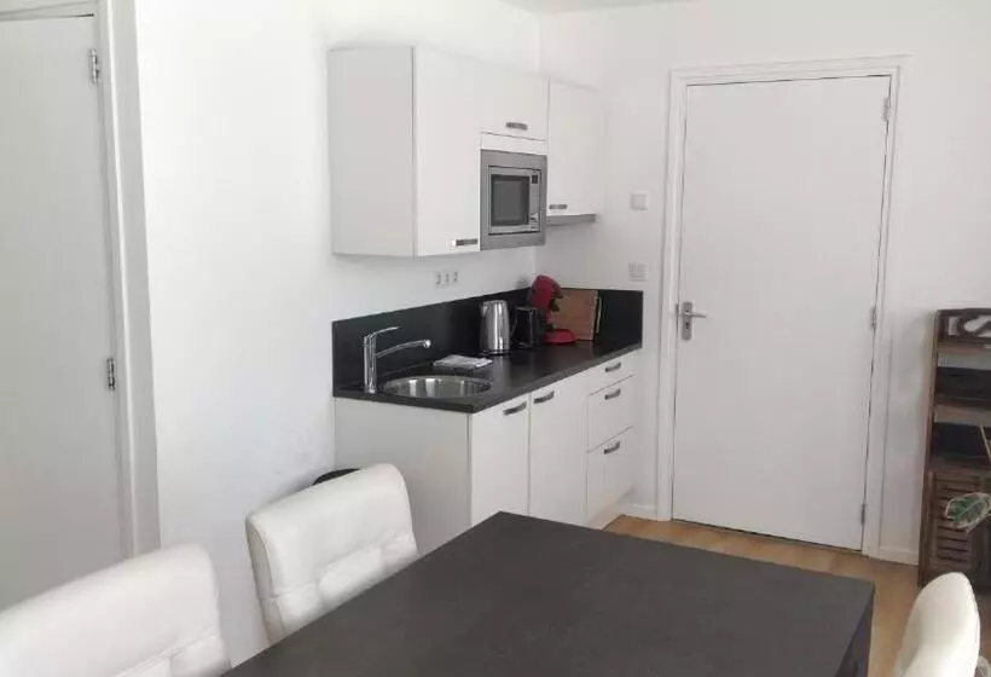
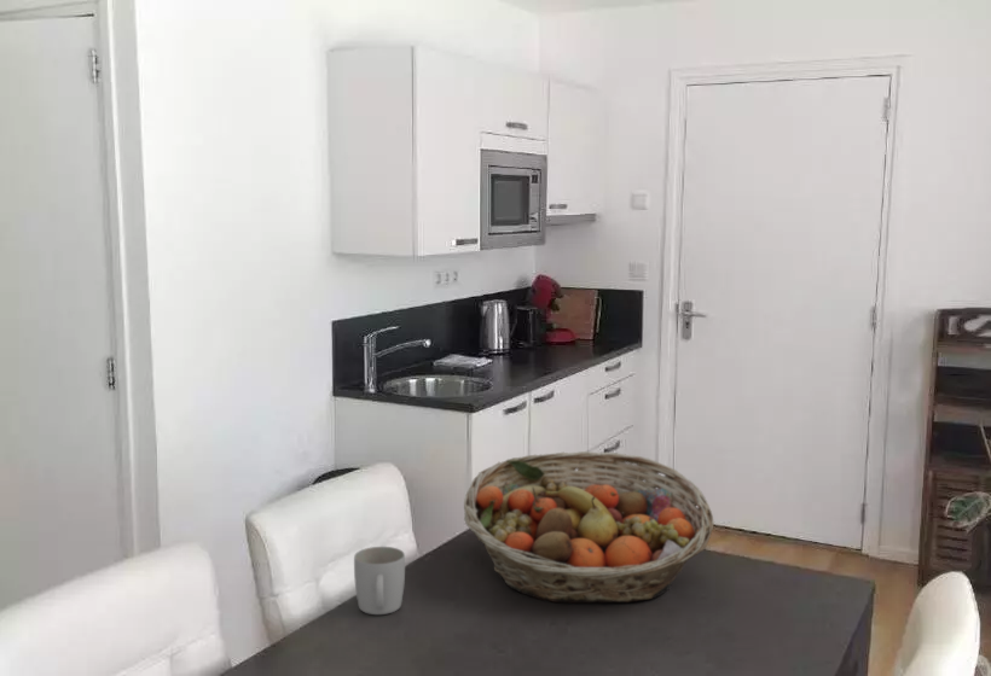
+ fruit basket [463,450,715,604]
+ mug [353,546,406,616]
